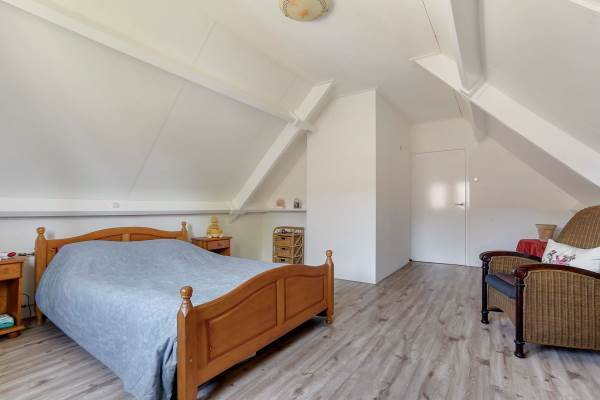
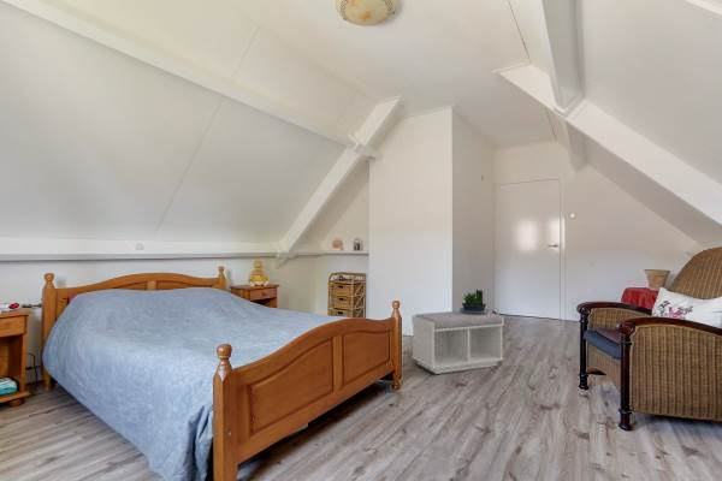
+ potted plant [458,289,490,314]
+ bench [410,310,505,375]
